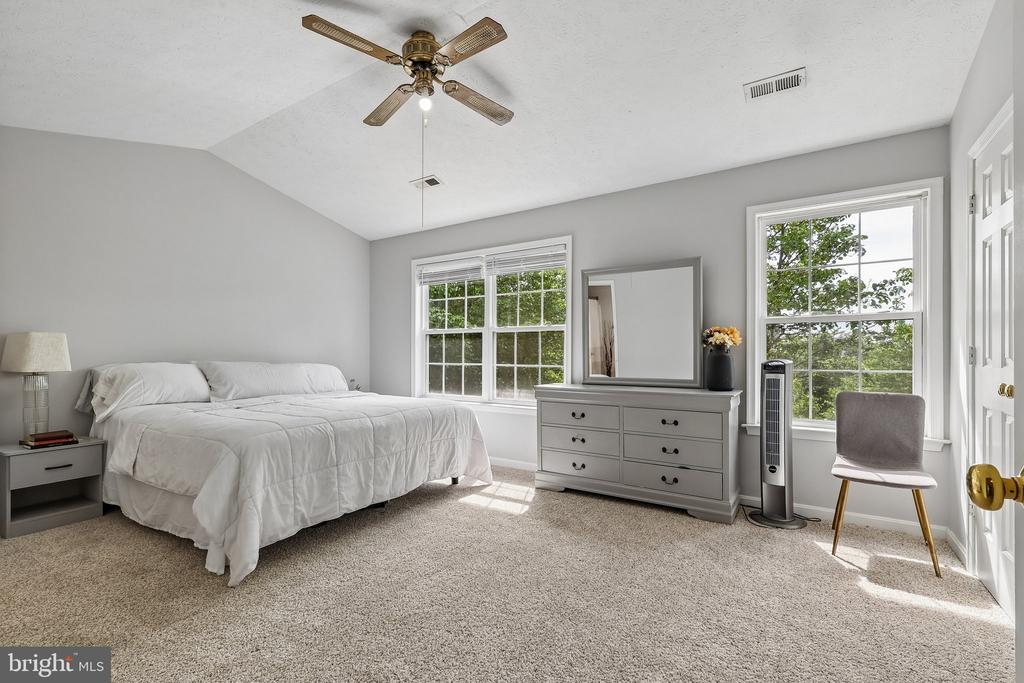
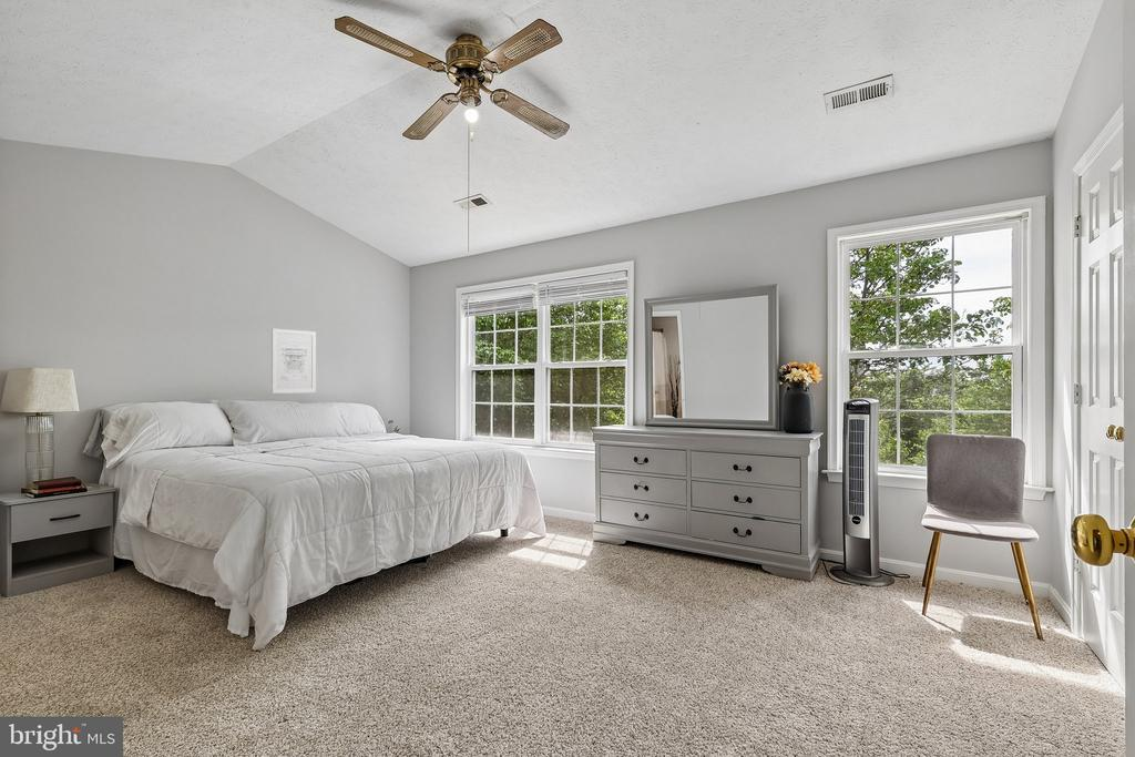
+ wall art [270,328,317,395]
